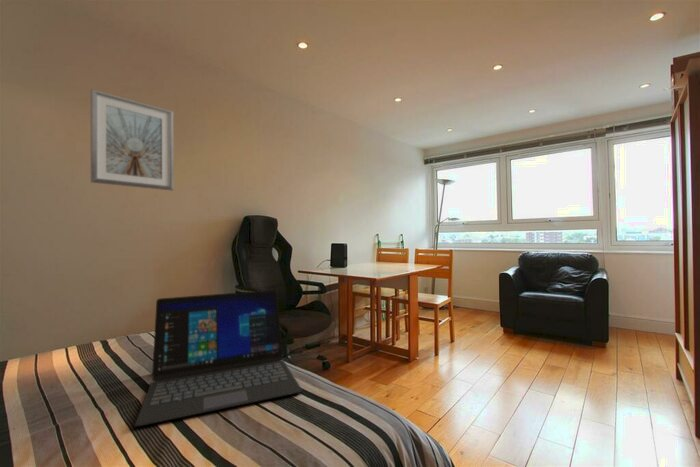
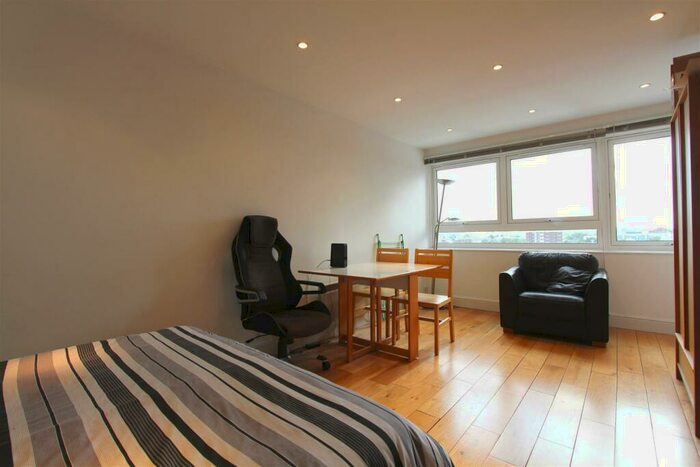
- laptop [134,289,303,428]
- picture frame [90,88,175,191]
